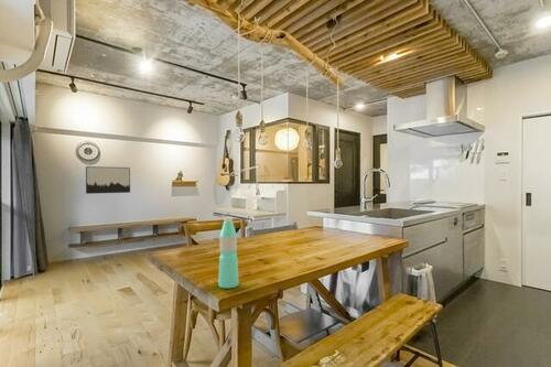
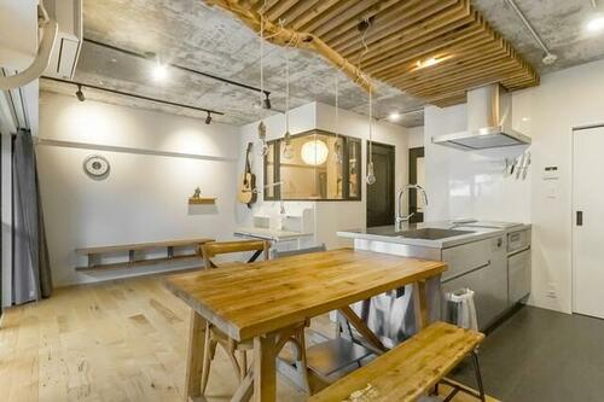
- water bottle [217,216,240,289]
- wall art [85,165,131,195]
